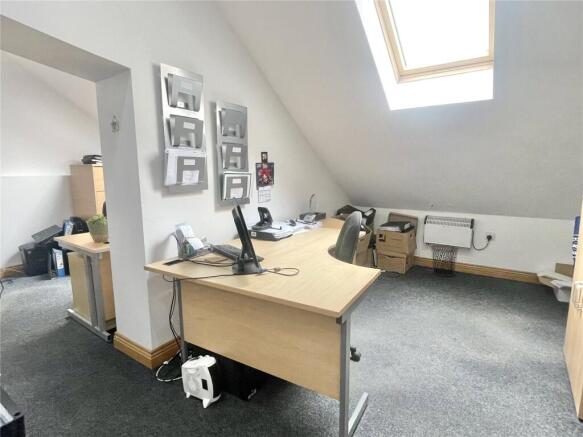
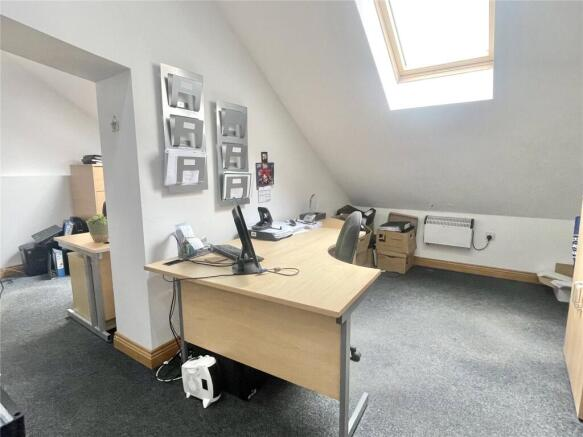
- waste bin [430,244,459,277]
